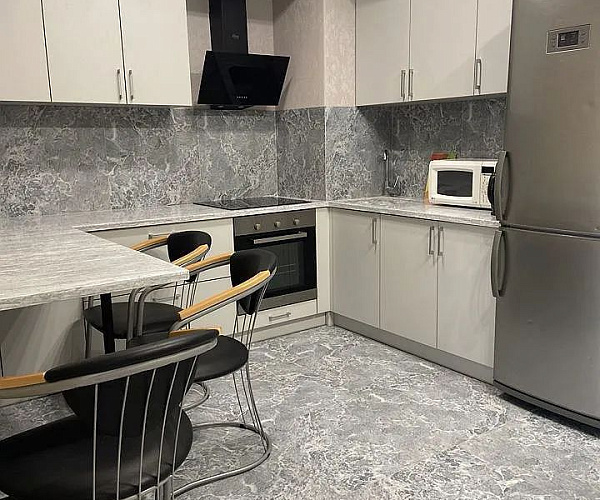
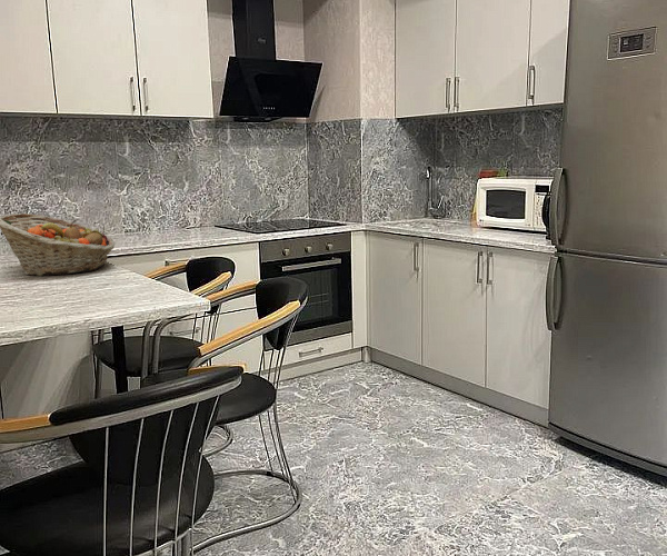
+ fruit basket [0,212,116,277]
